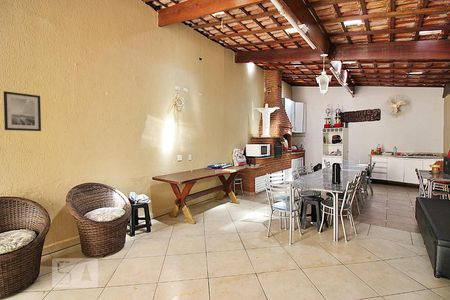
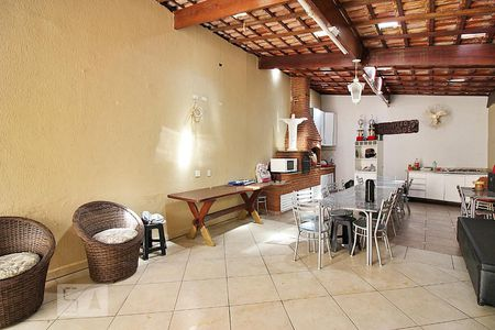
- wall art [3,90,42,132]
